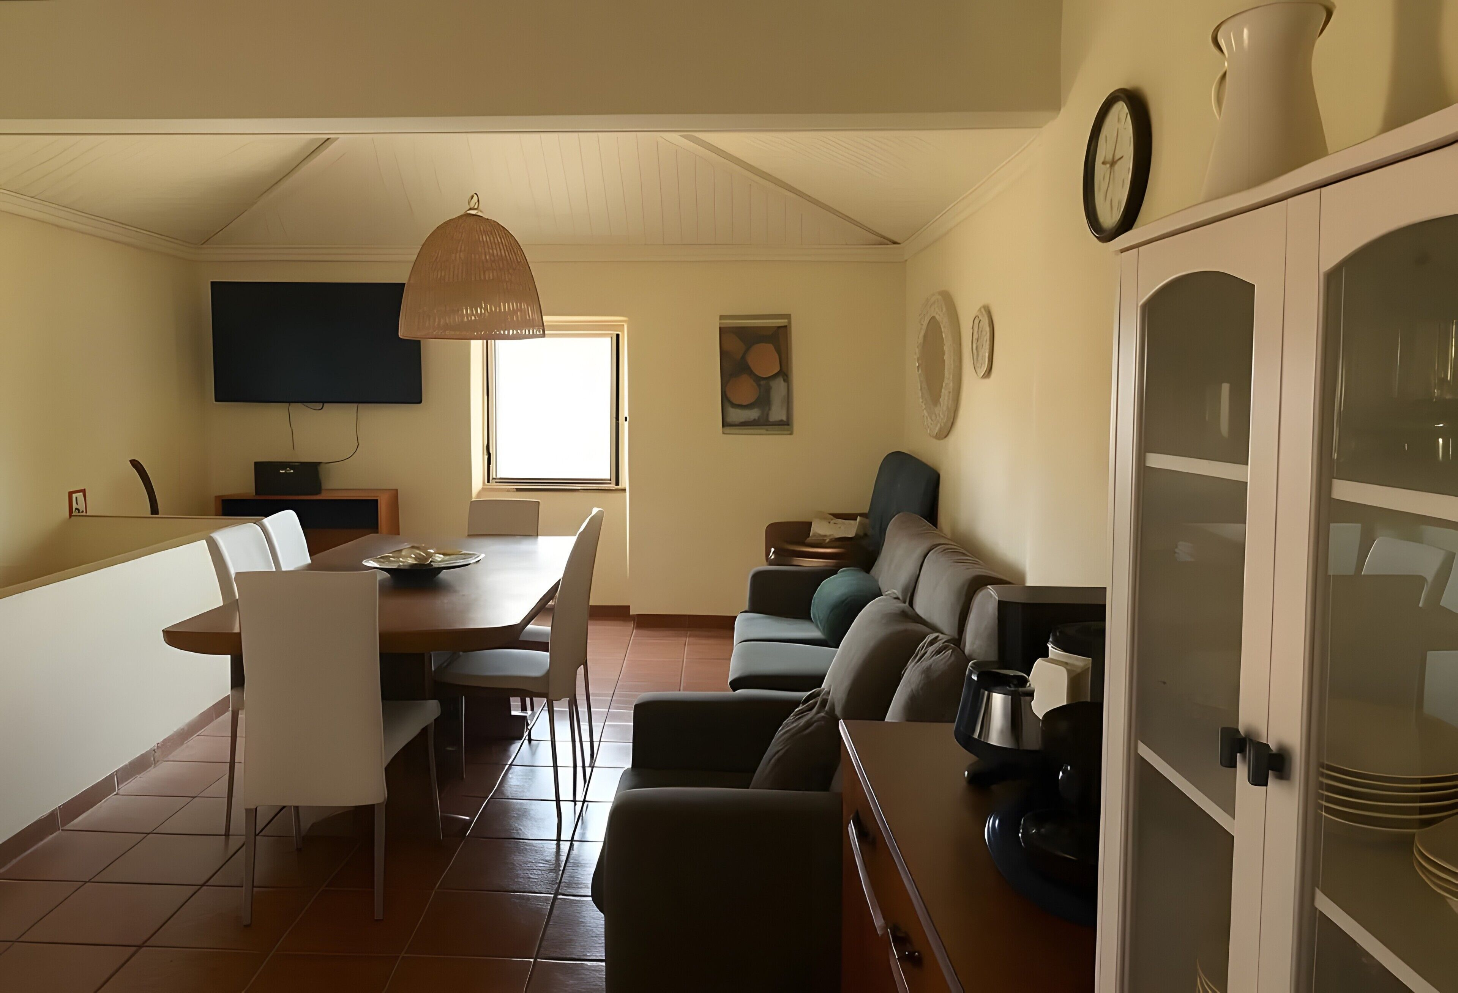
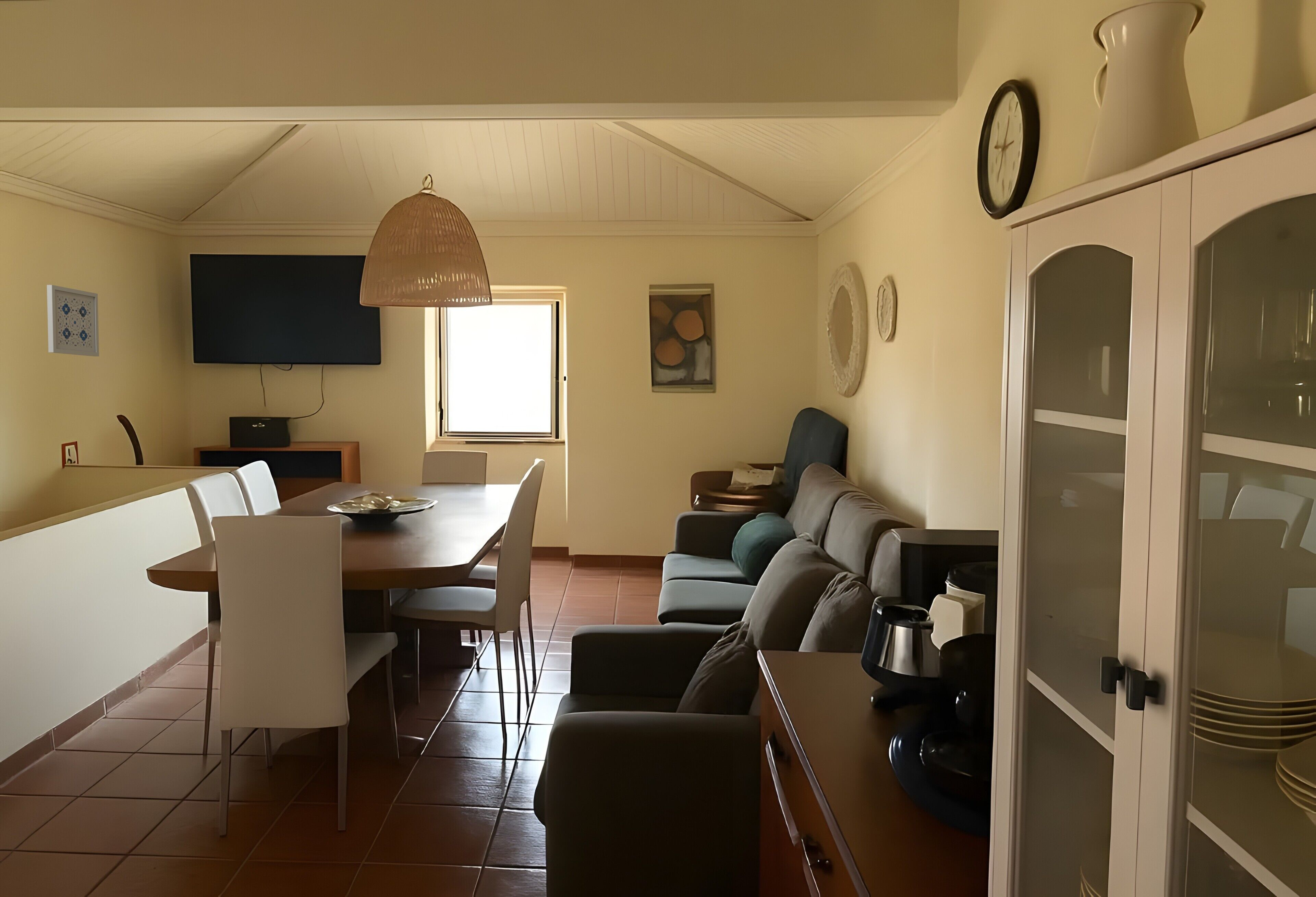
+ wall art [47,284,99,357]
